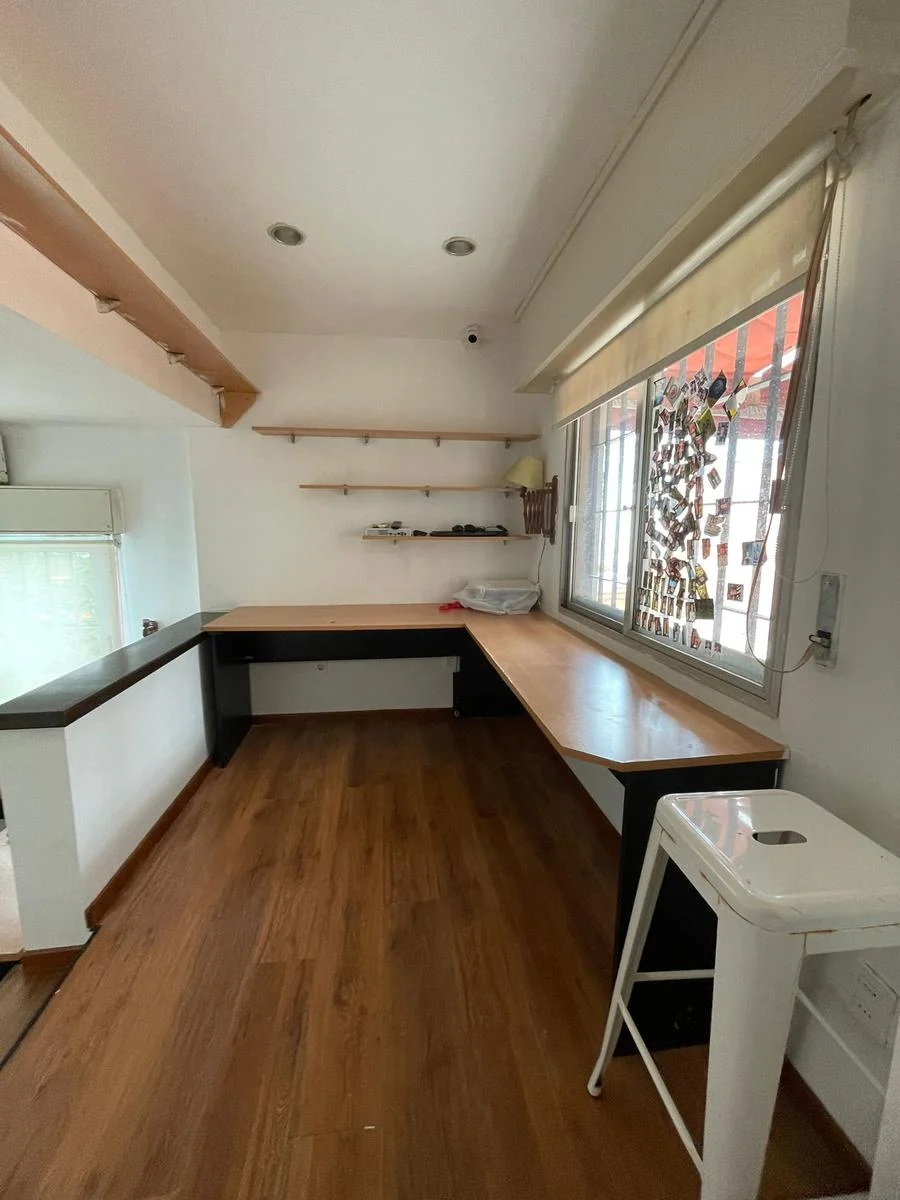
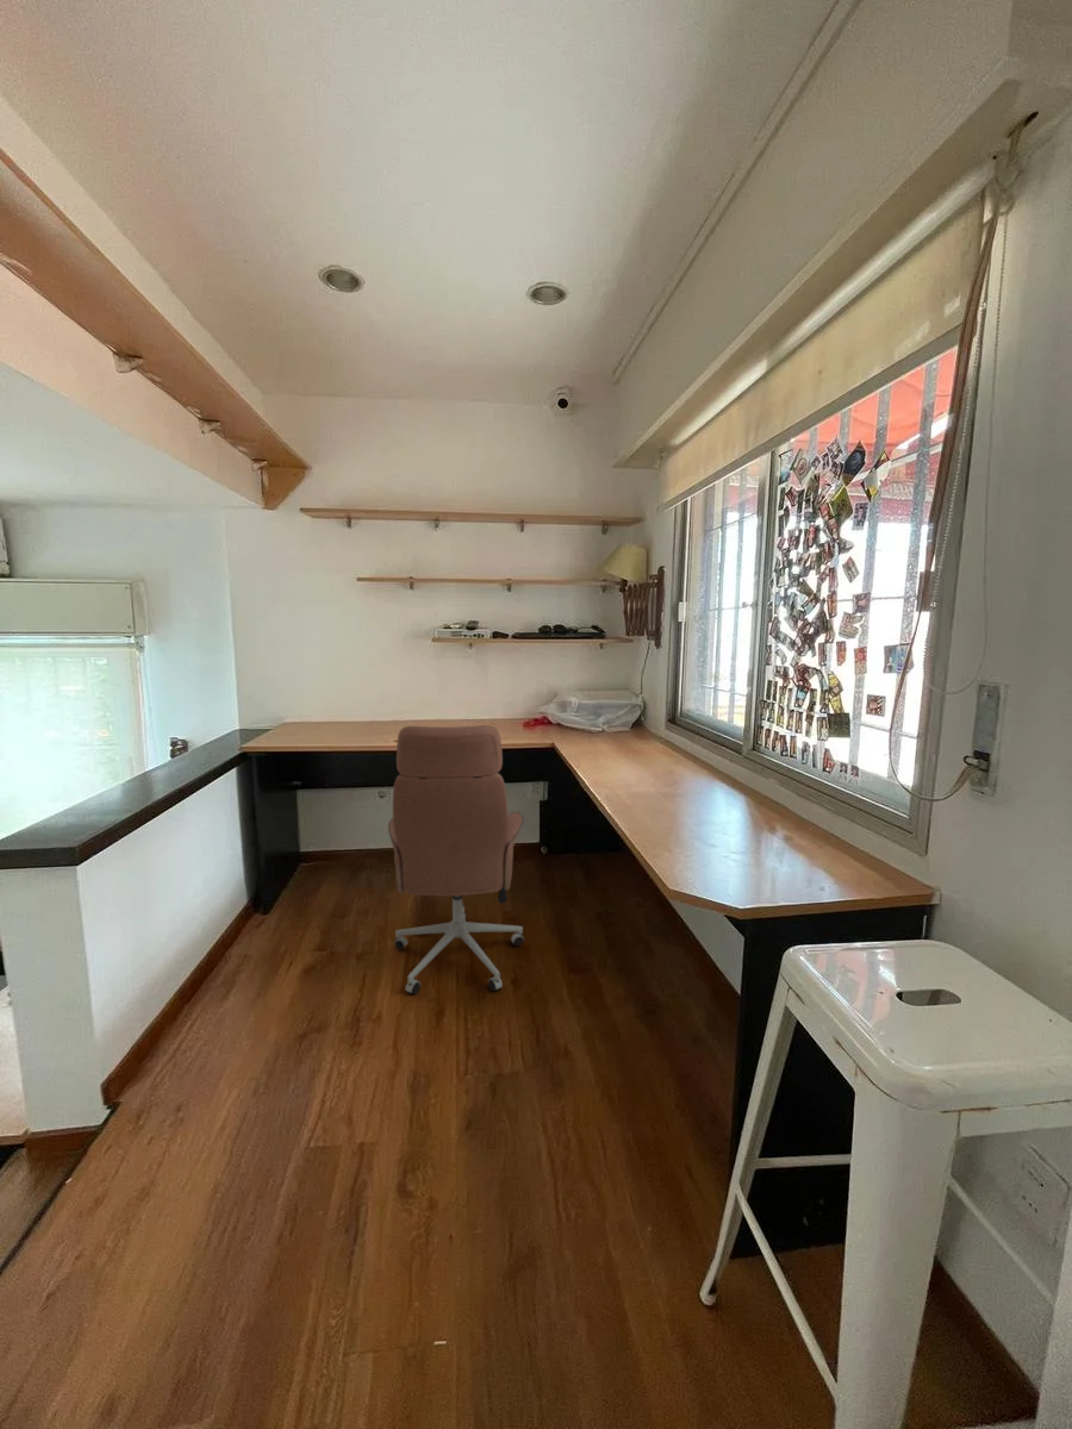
+ office chair [387,724,525,996]
